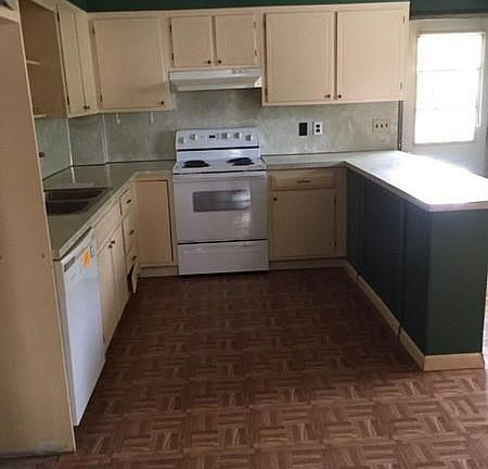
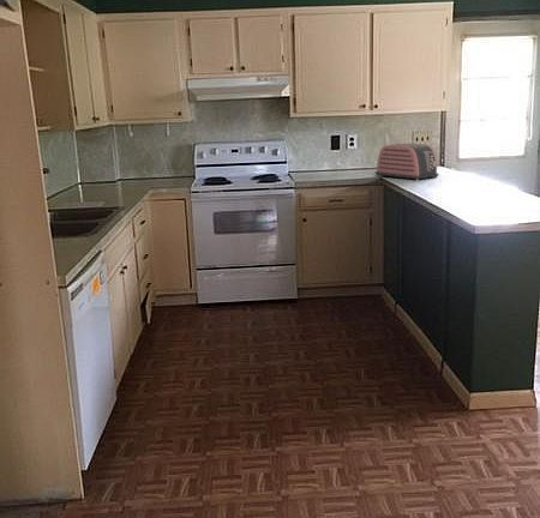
+ toaster [374,143,440,181]
